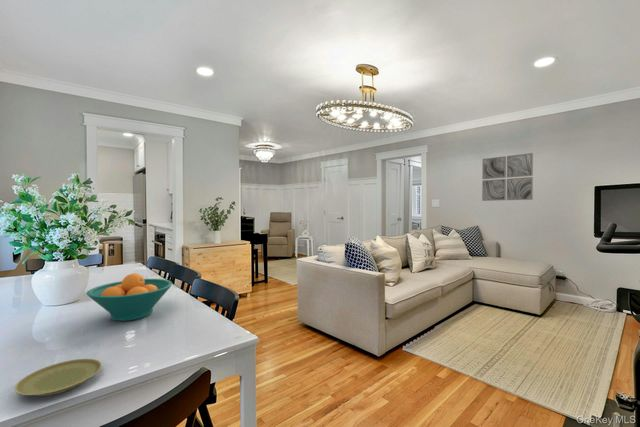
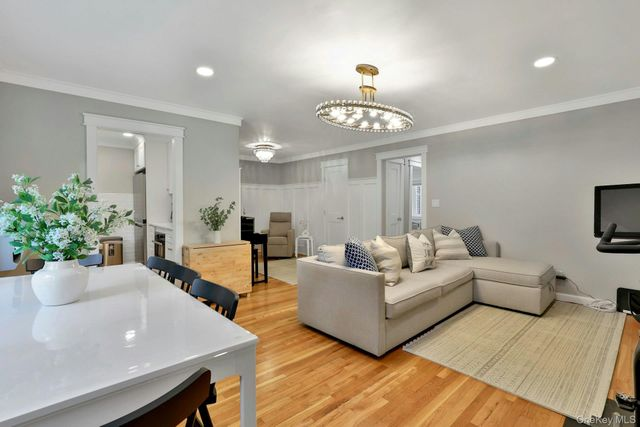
- fruit bowl [86,272,173,322]
- plate [14,358,103,397]
- wall art [481,152,534,202]
